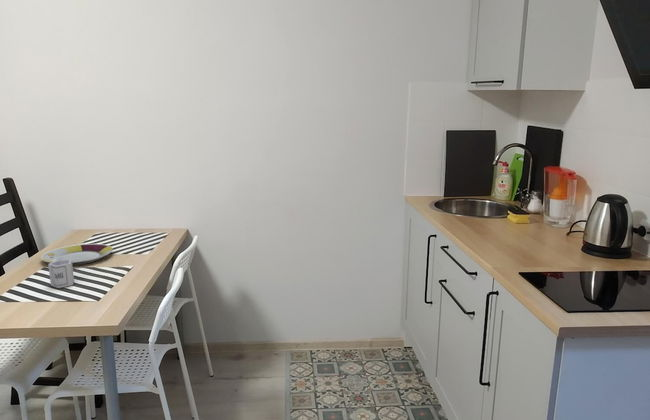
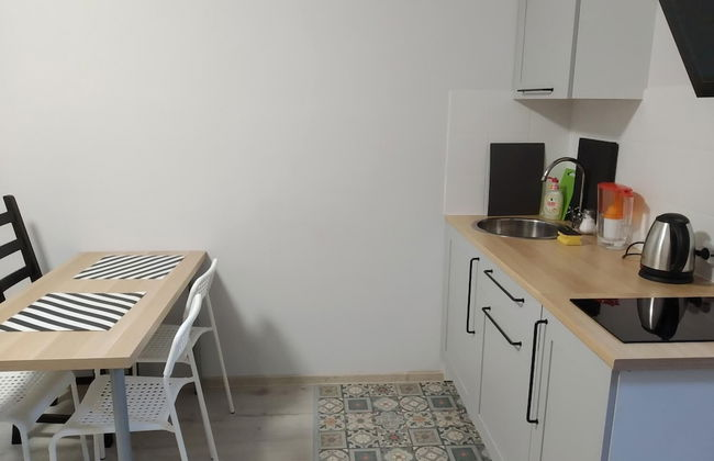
- cup [47,260,75,289]
- plate [40,243,114,266]
